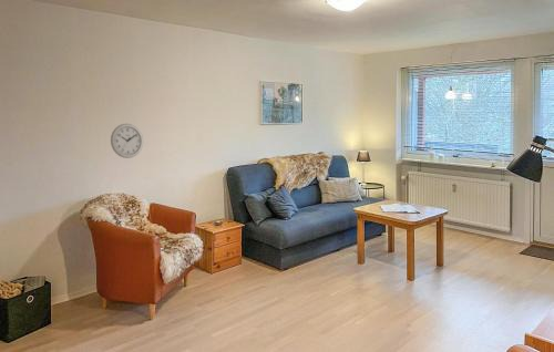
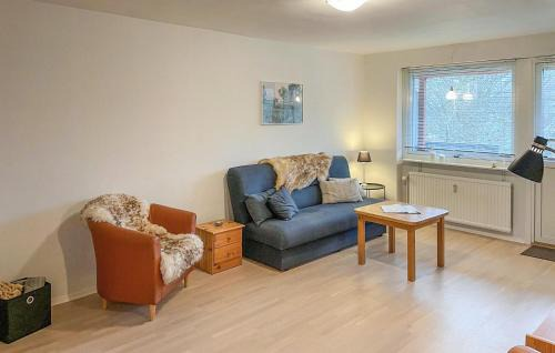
- wall clock [110,123,144,159]
